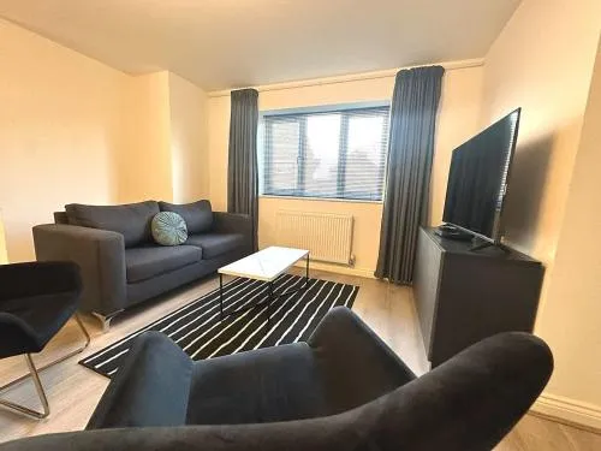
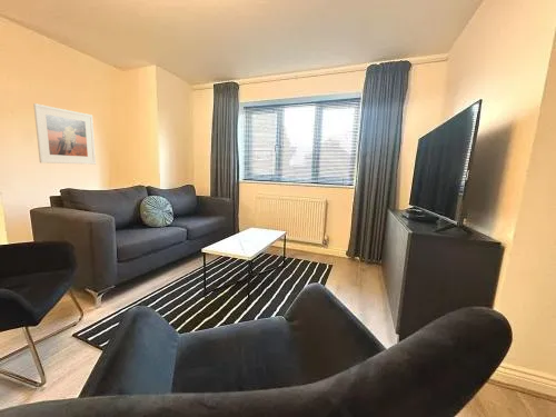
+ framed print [32,102,97,166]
